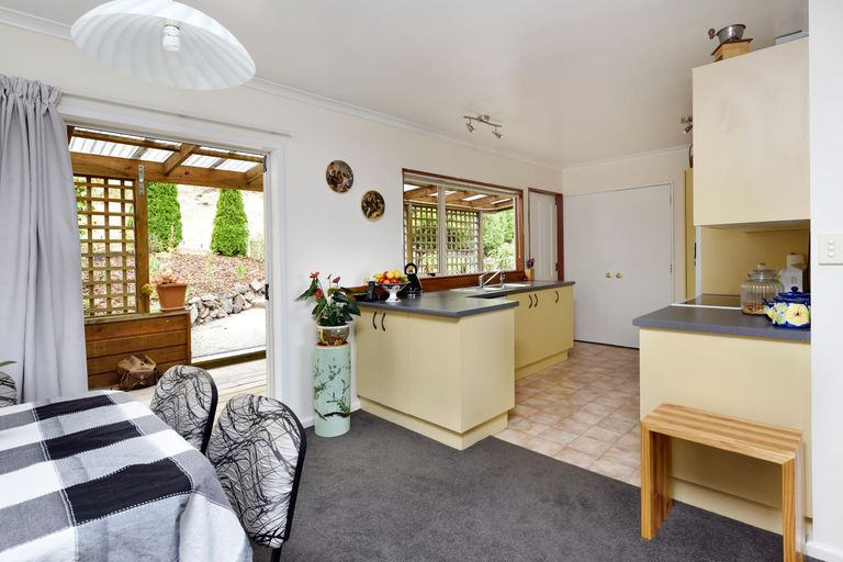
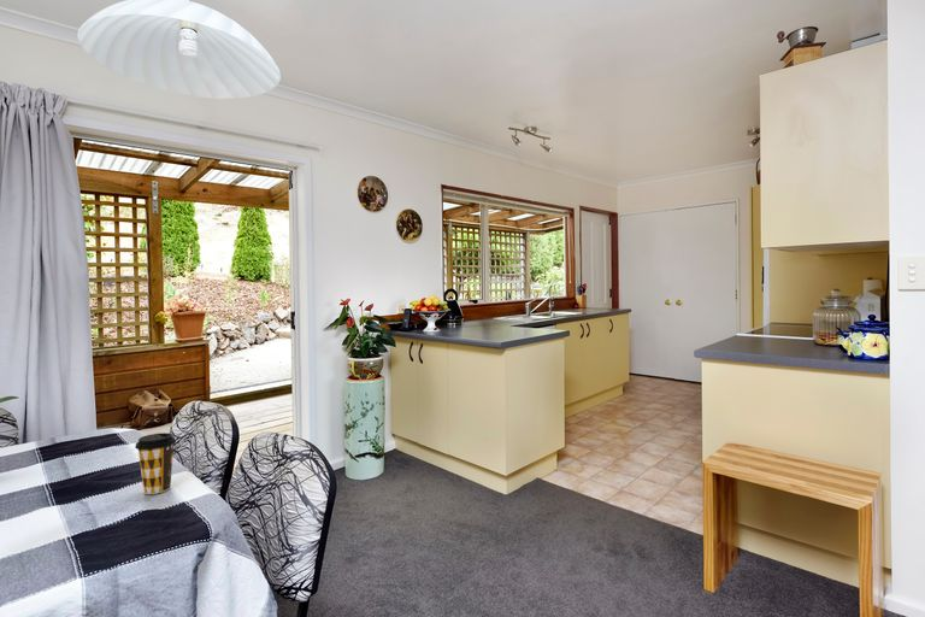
+ coffee cup [134,431,177,495]
